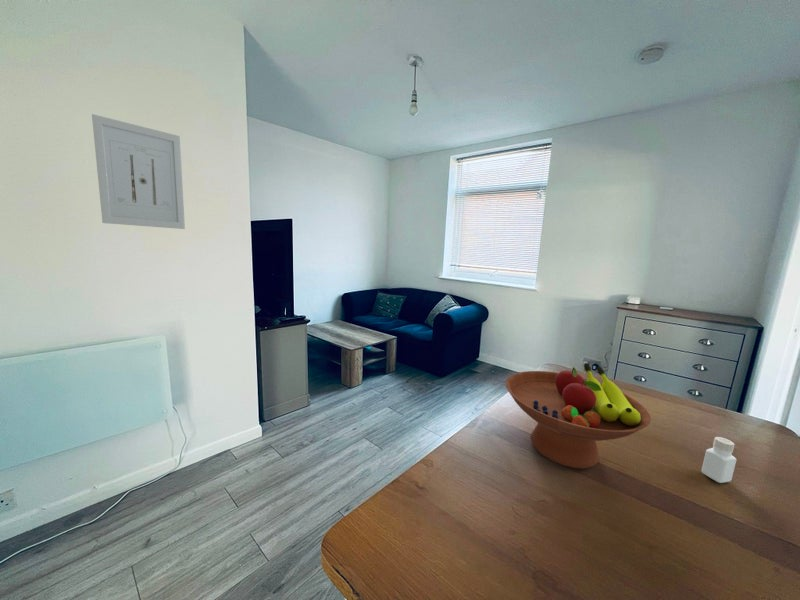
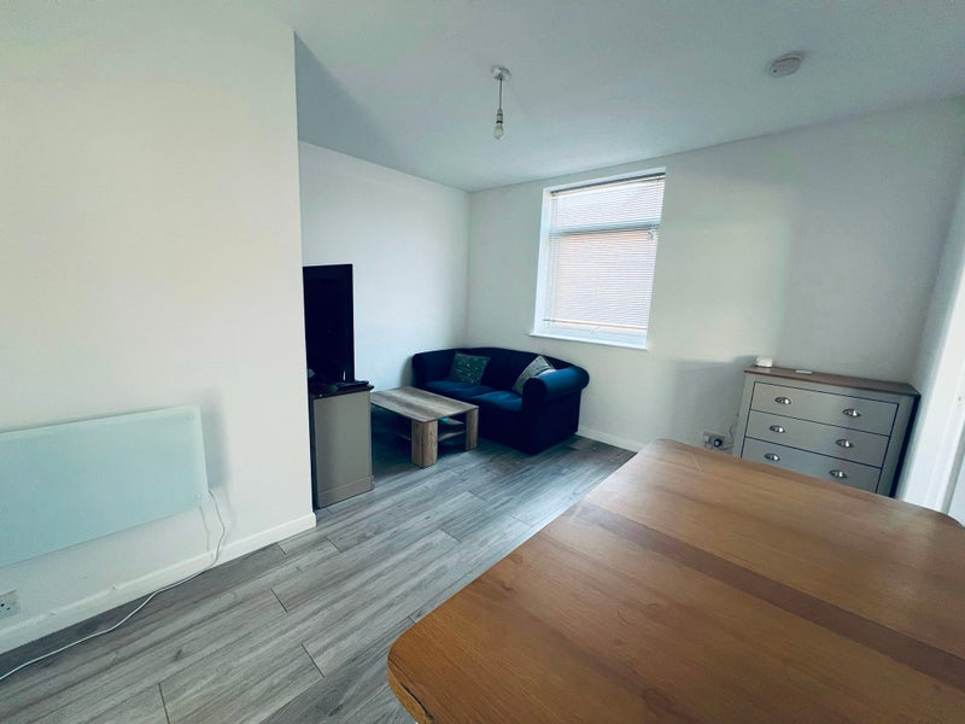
- fruit bowl [504,362,652,470]
- pepper shaker [700,436,737,484]
- wall art [91,113,186,230]
